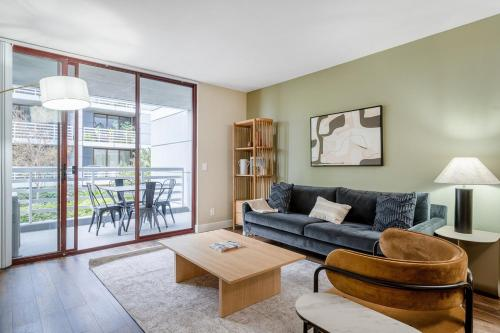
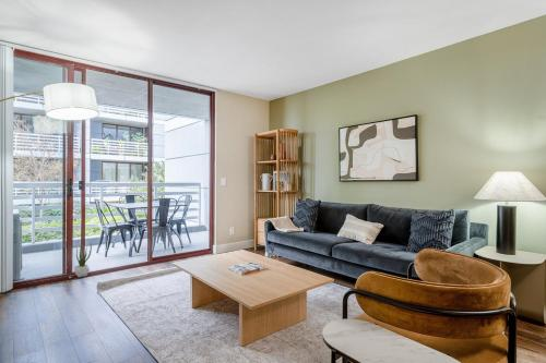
+ potted plant [73,242,93,278]
